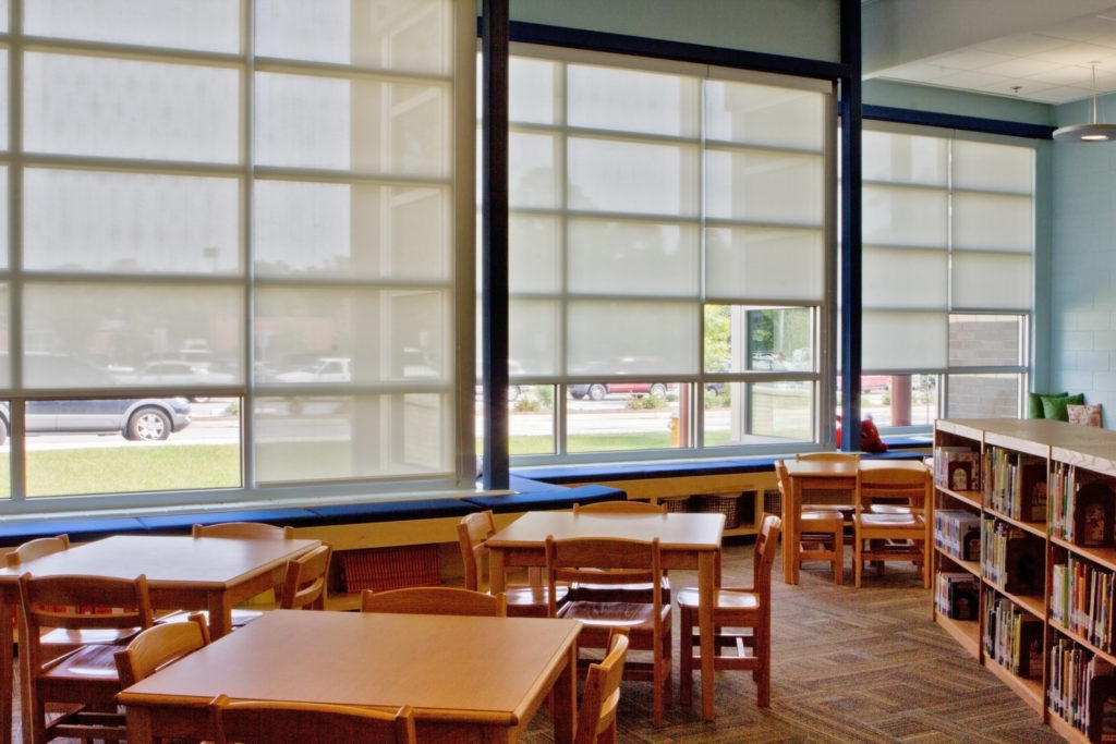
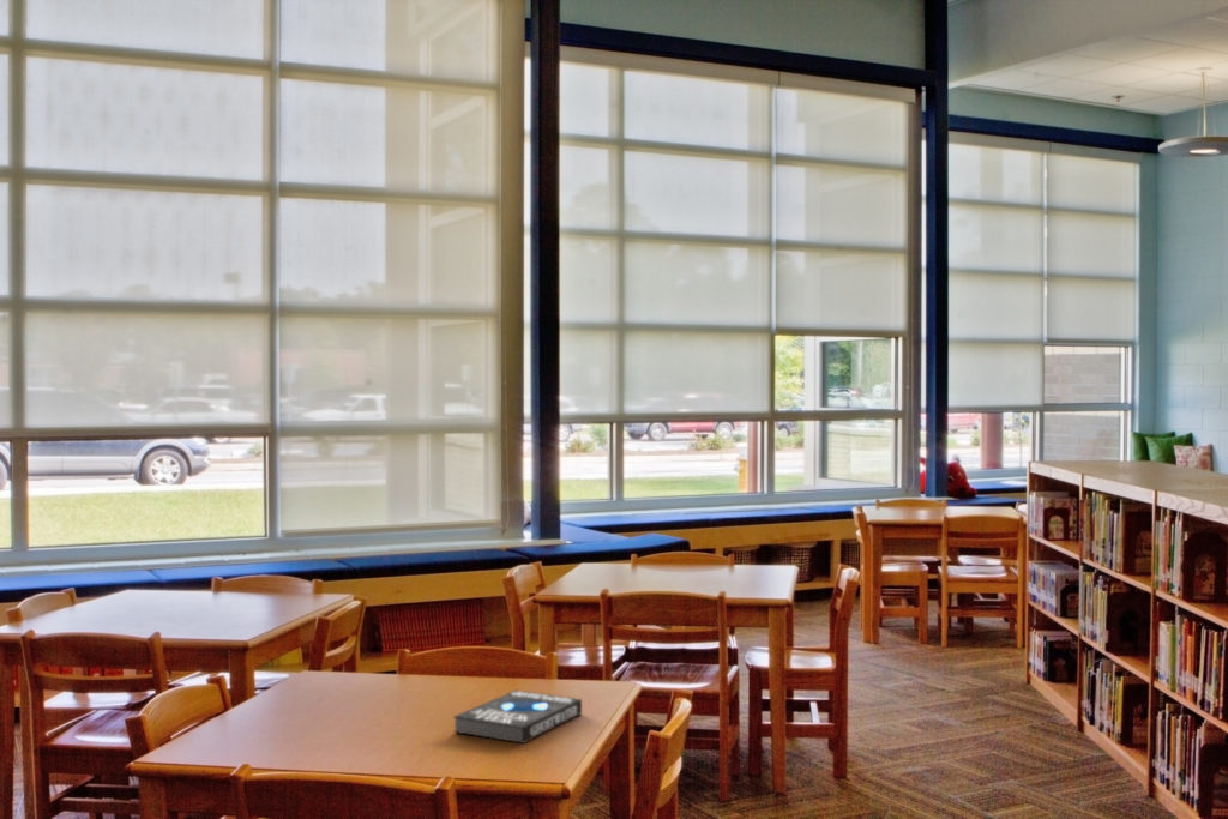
+ book [453,689,583,745]
